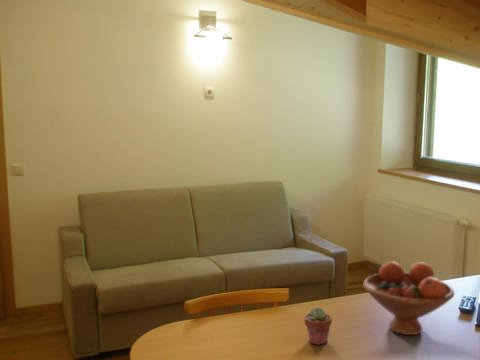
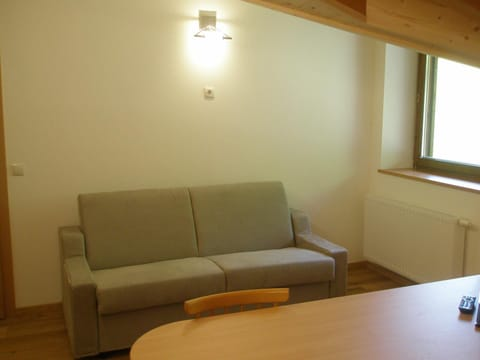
- potted succulent [303,306,333,346]
- fruit bowl [362,260,455,336]
